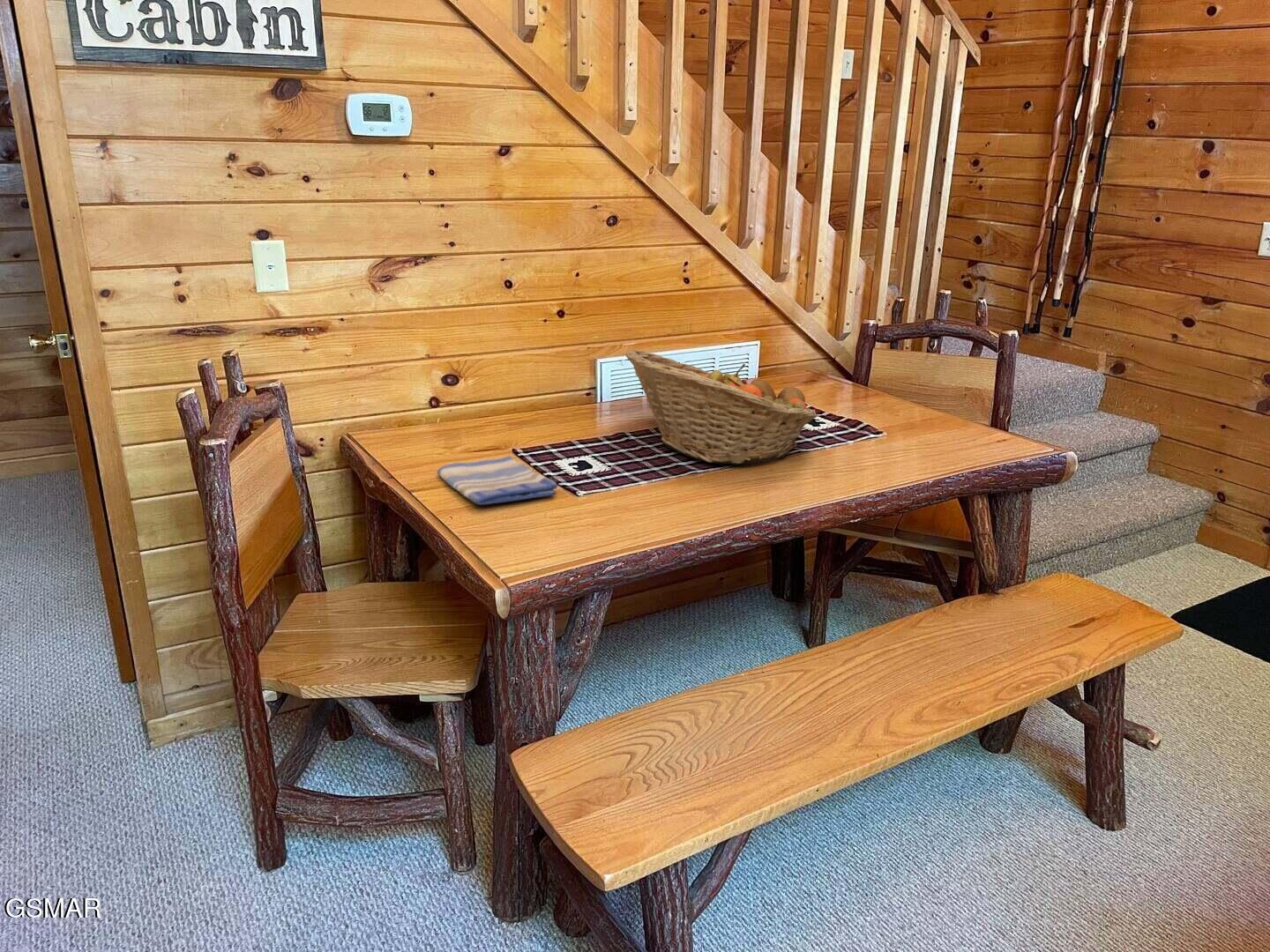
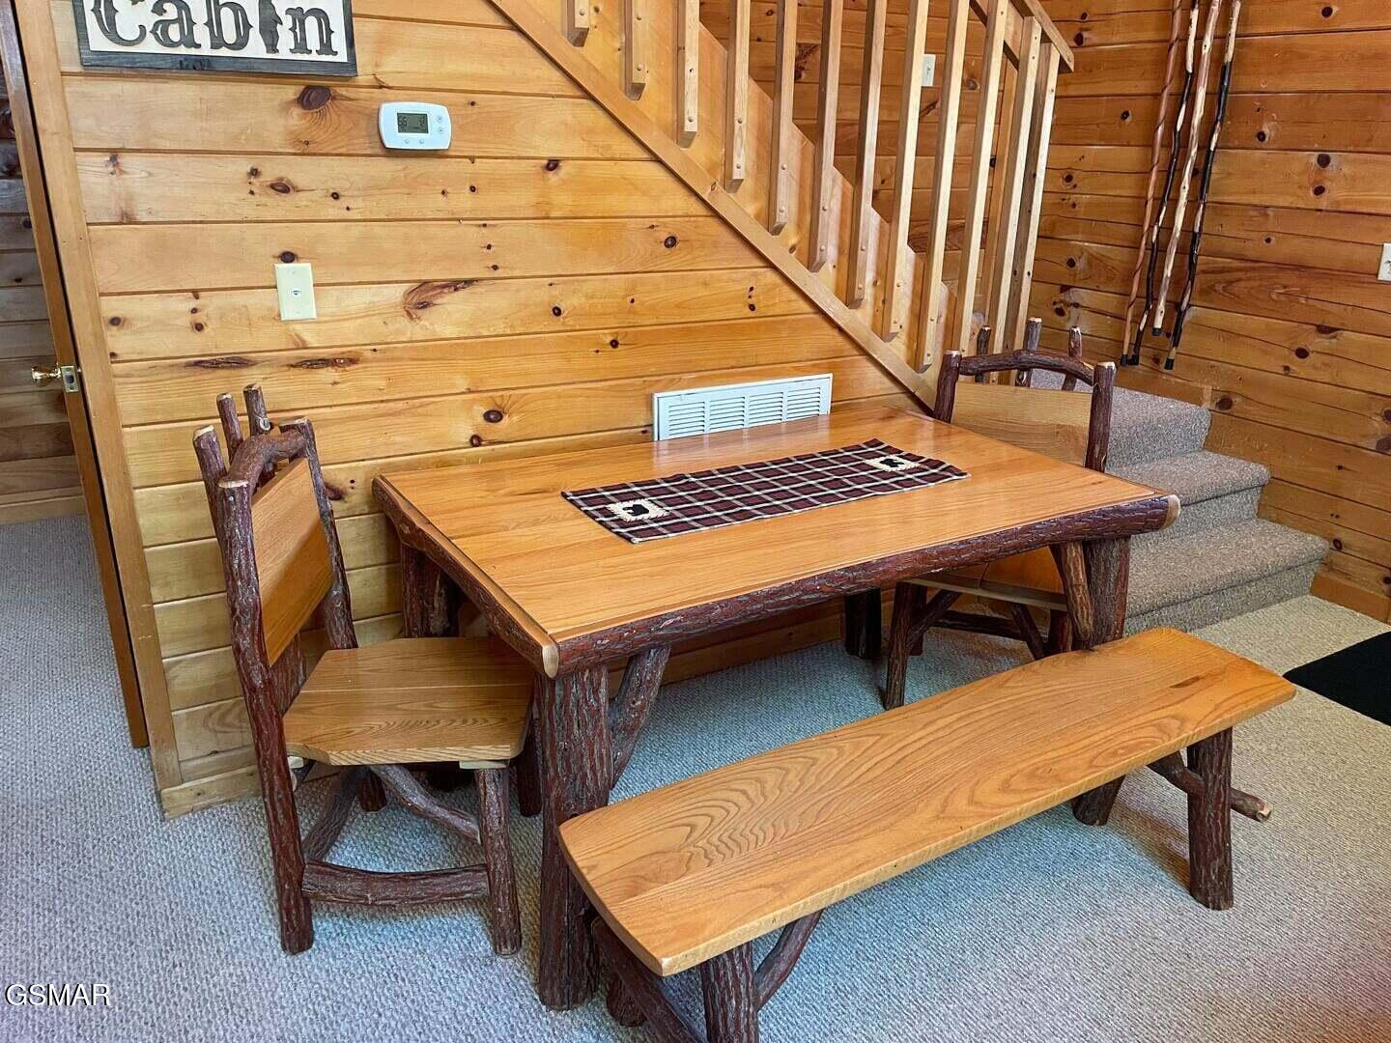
- fruit basket [625,349,818,465]
- dish towel [437,455,558,505]
